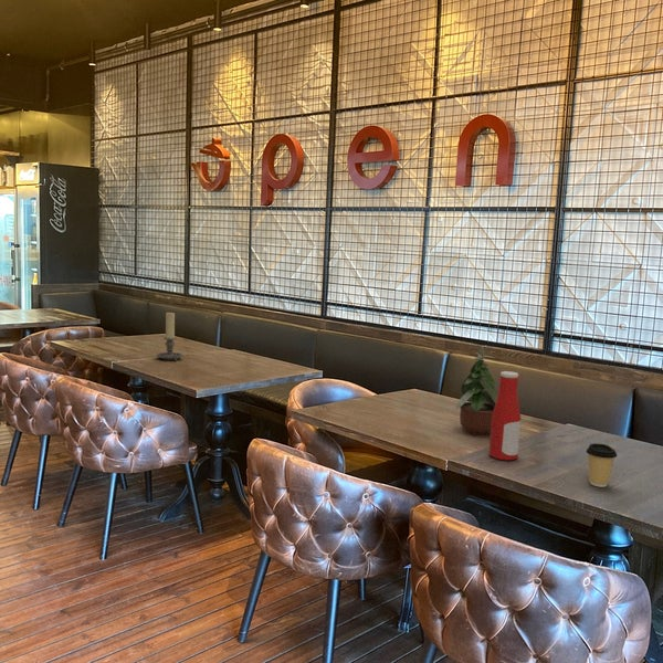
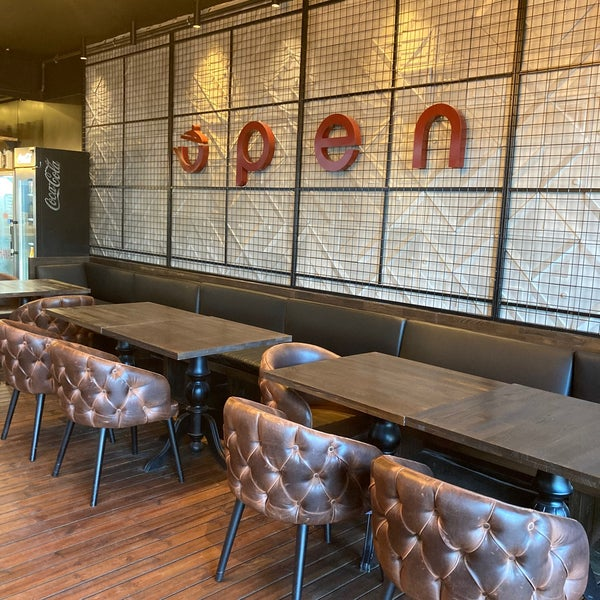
- potted plant [455,344,498,436]
- coffee cup [586,442,618,488]
- bottle [488,370,522,461]
- candle holder [156,312,183,361]
